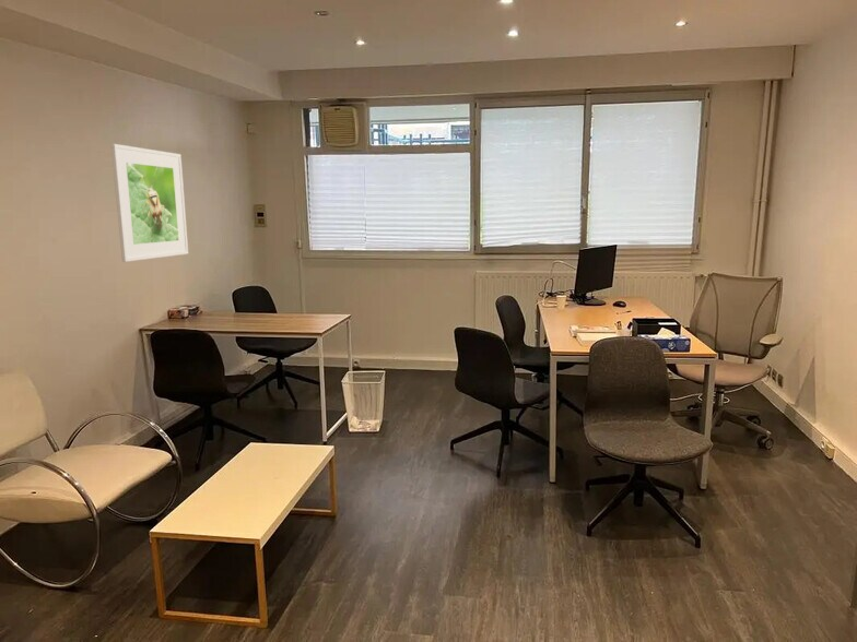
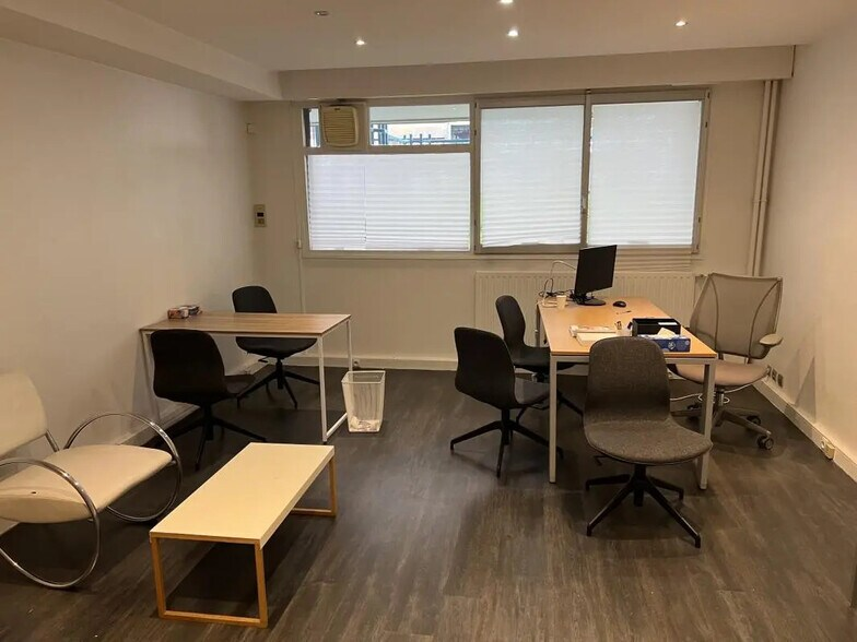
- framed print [110,143,189,263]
